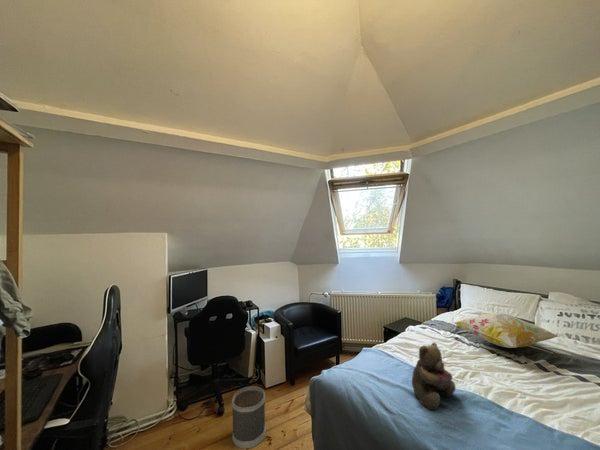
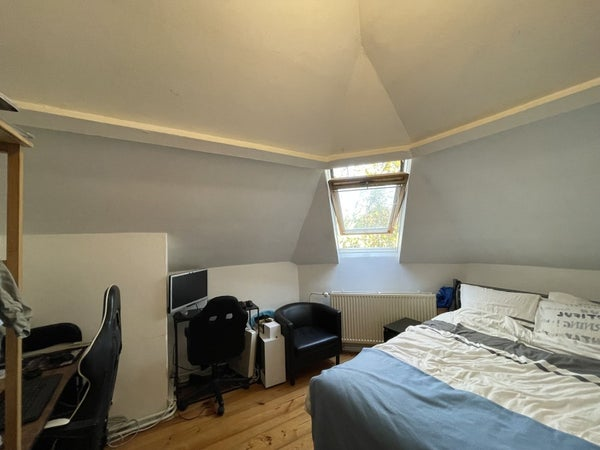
- decorative pillow [453,312,559,349]
- teddy bear [411,341,457,411]
- wastebasket [231,385,267,450]
